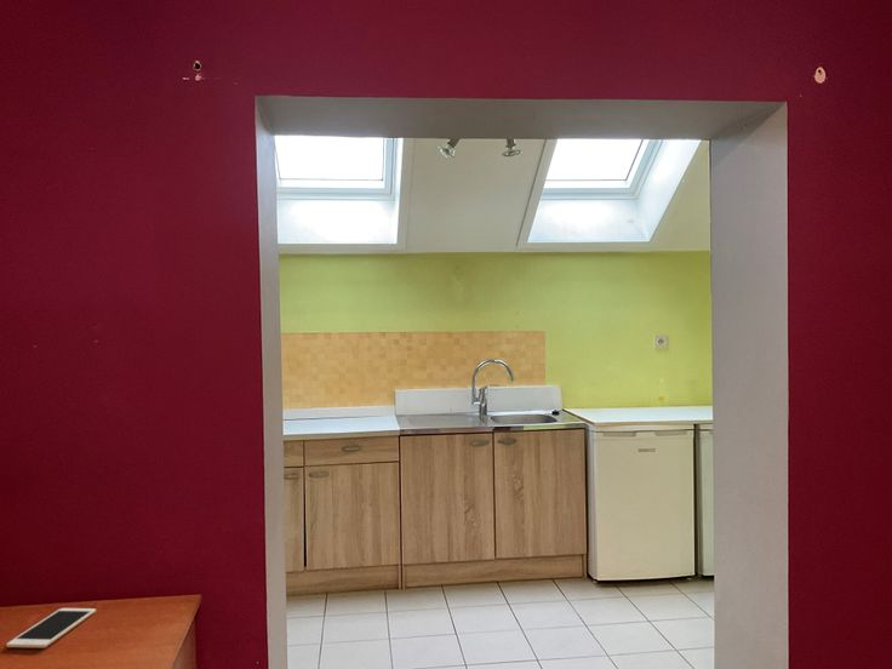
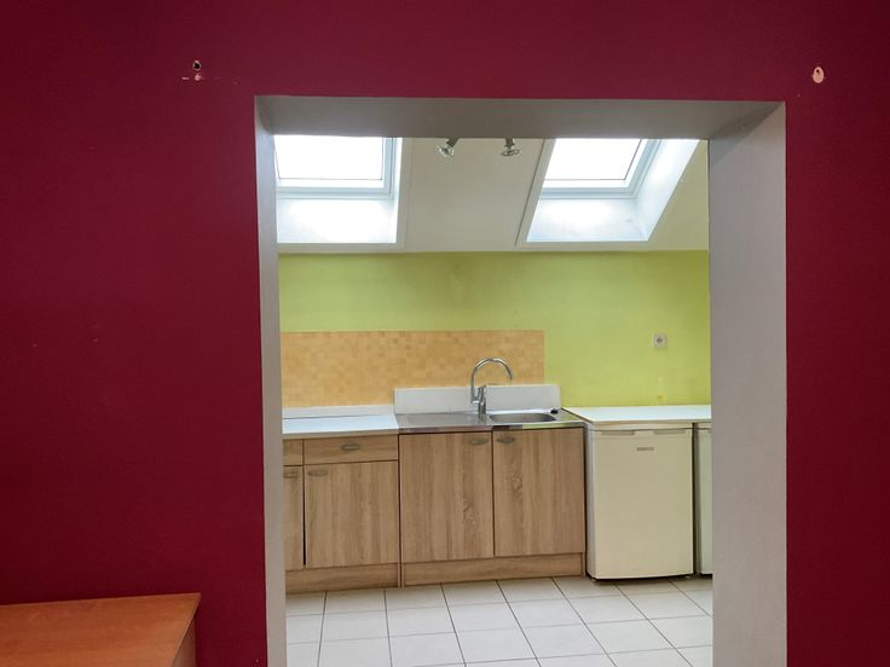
- cell phone [5,607,97,648]
